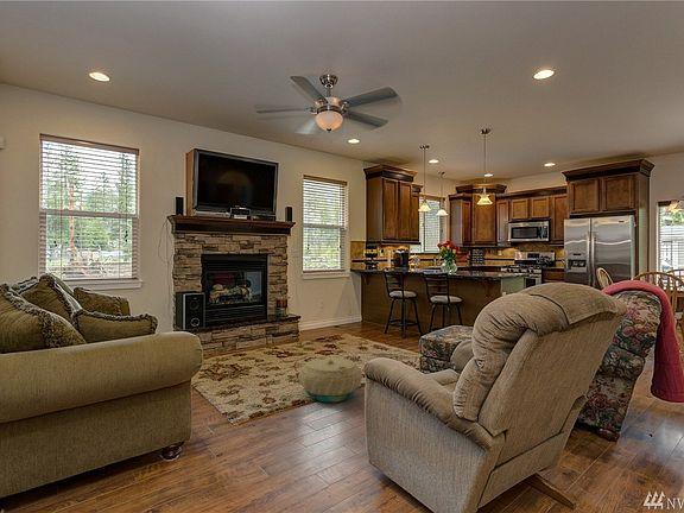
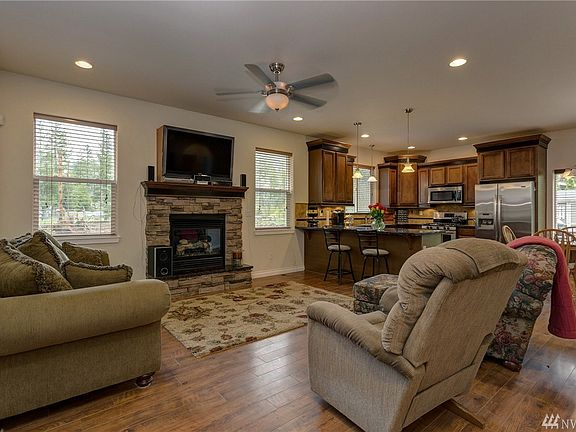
- basket [298,356,363,404]
